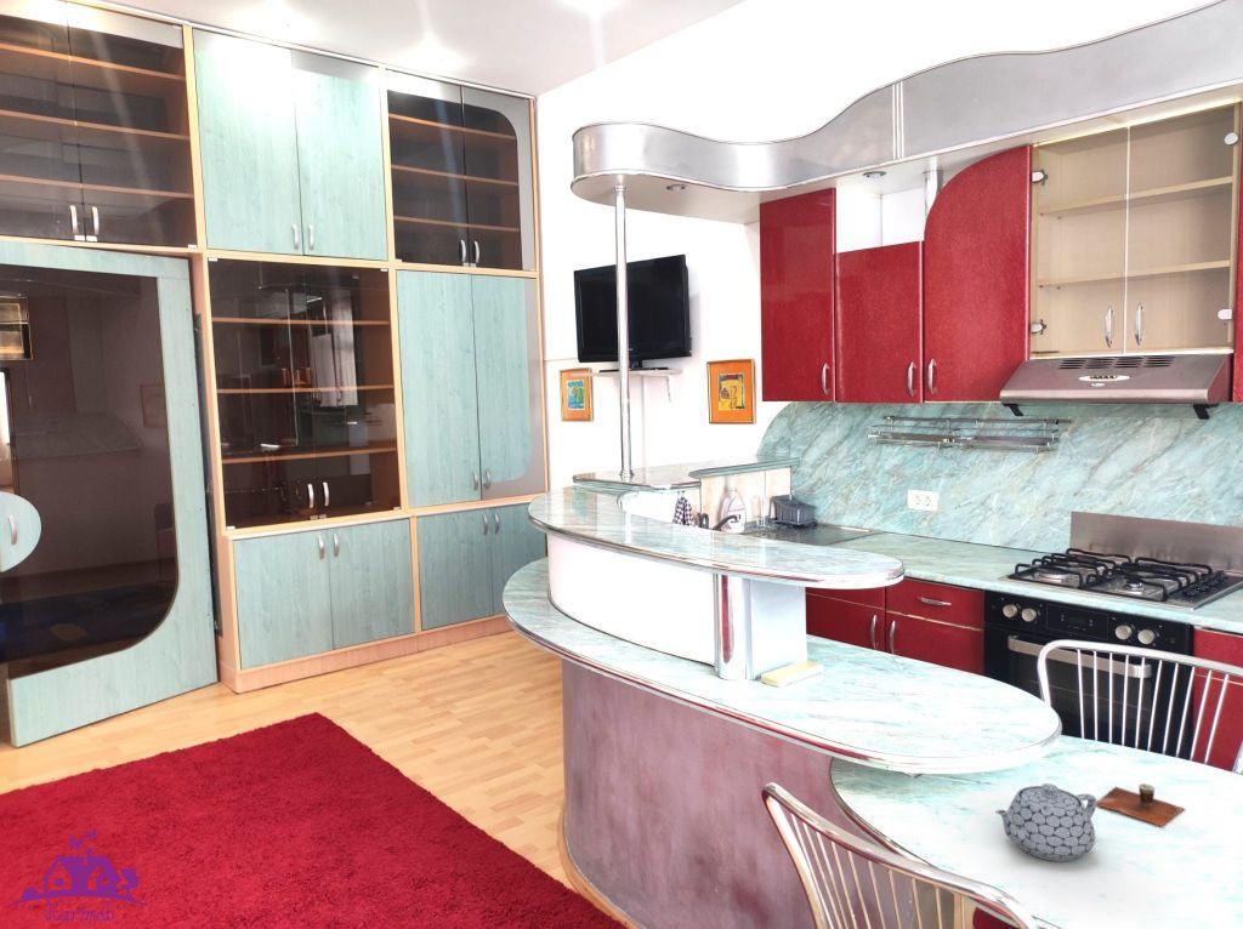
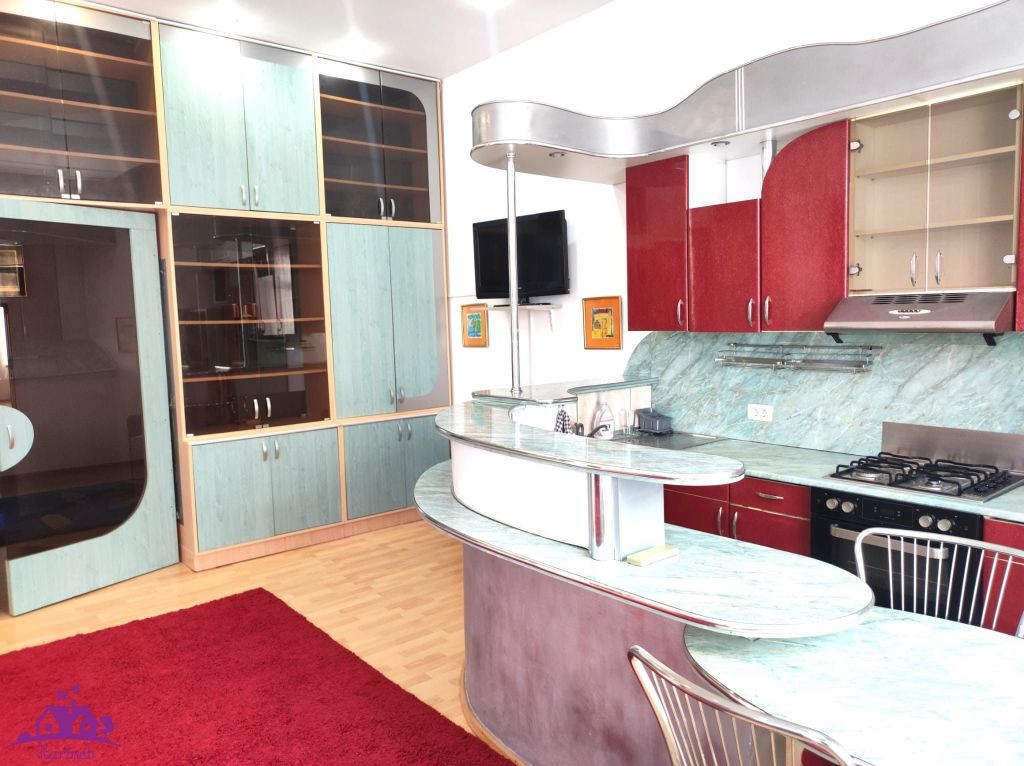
- teapot [993,782,1097,862]
- cup [1096,782,1186,827]
